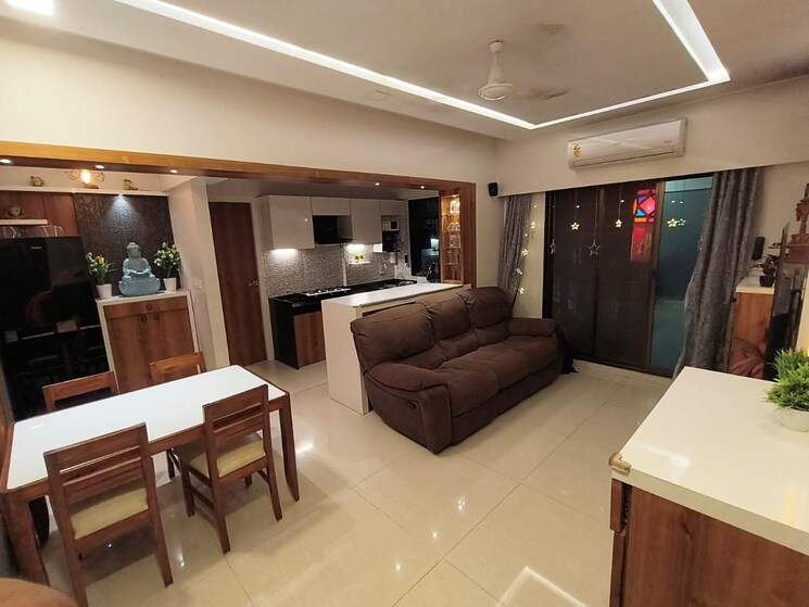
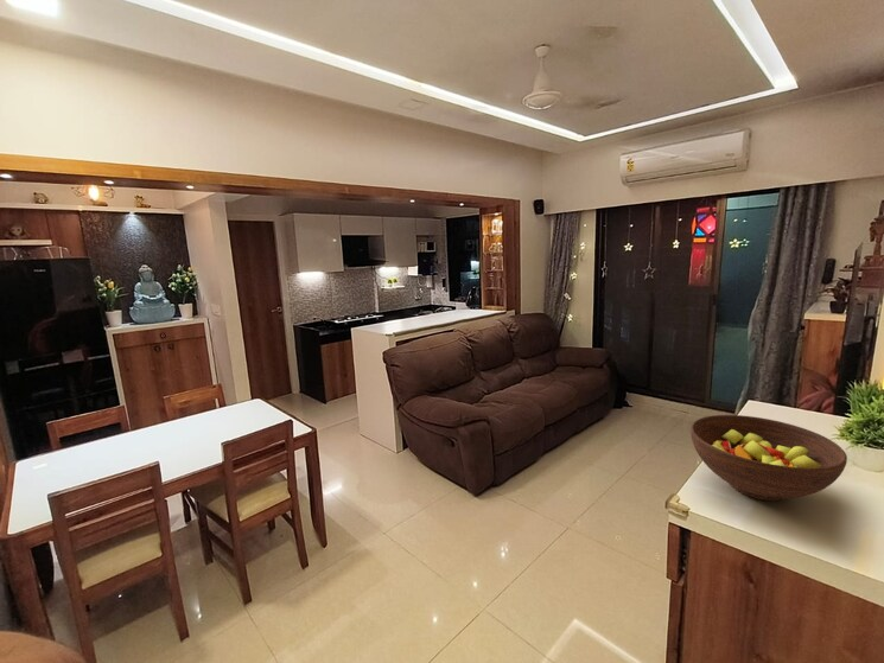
+ fruit bowl [689,414,848,502]
